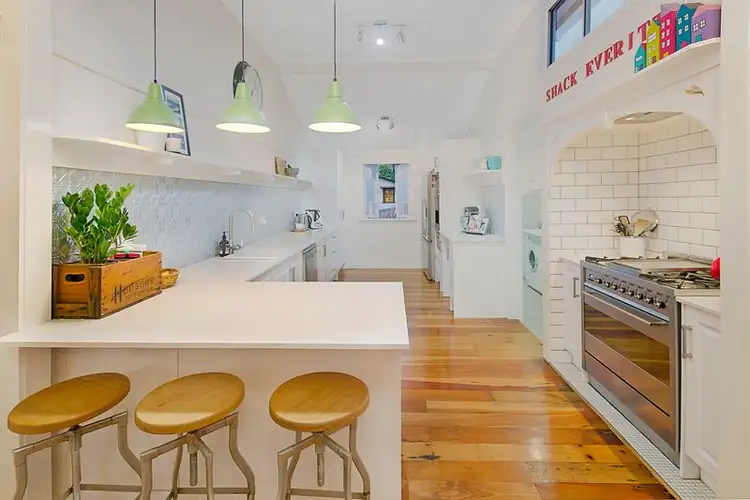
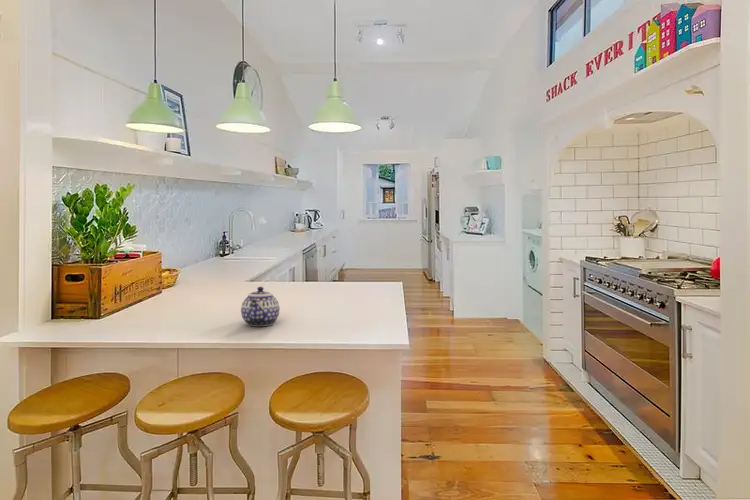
+ teapot [240,286,281,327]
